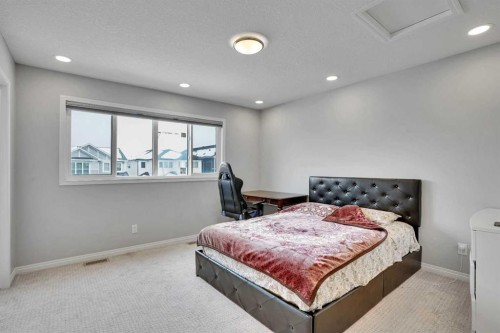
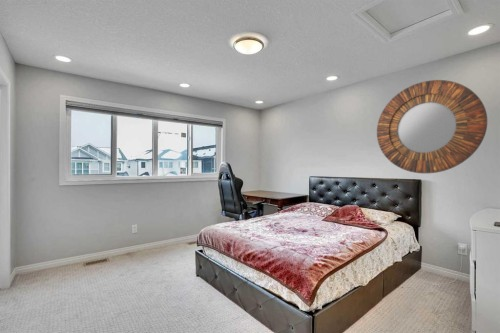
+ home mirror [376,79,488,174]
